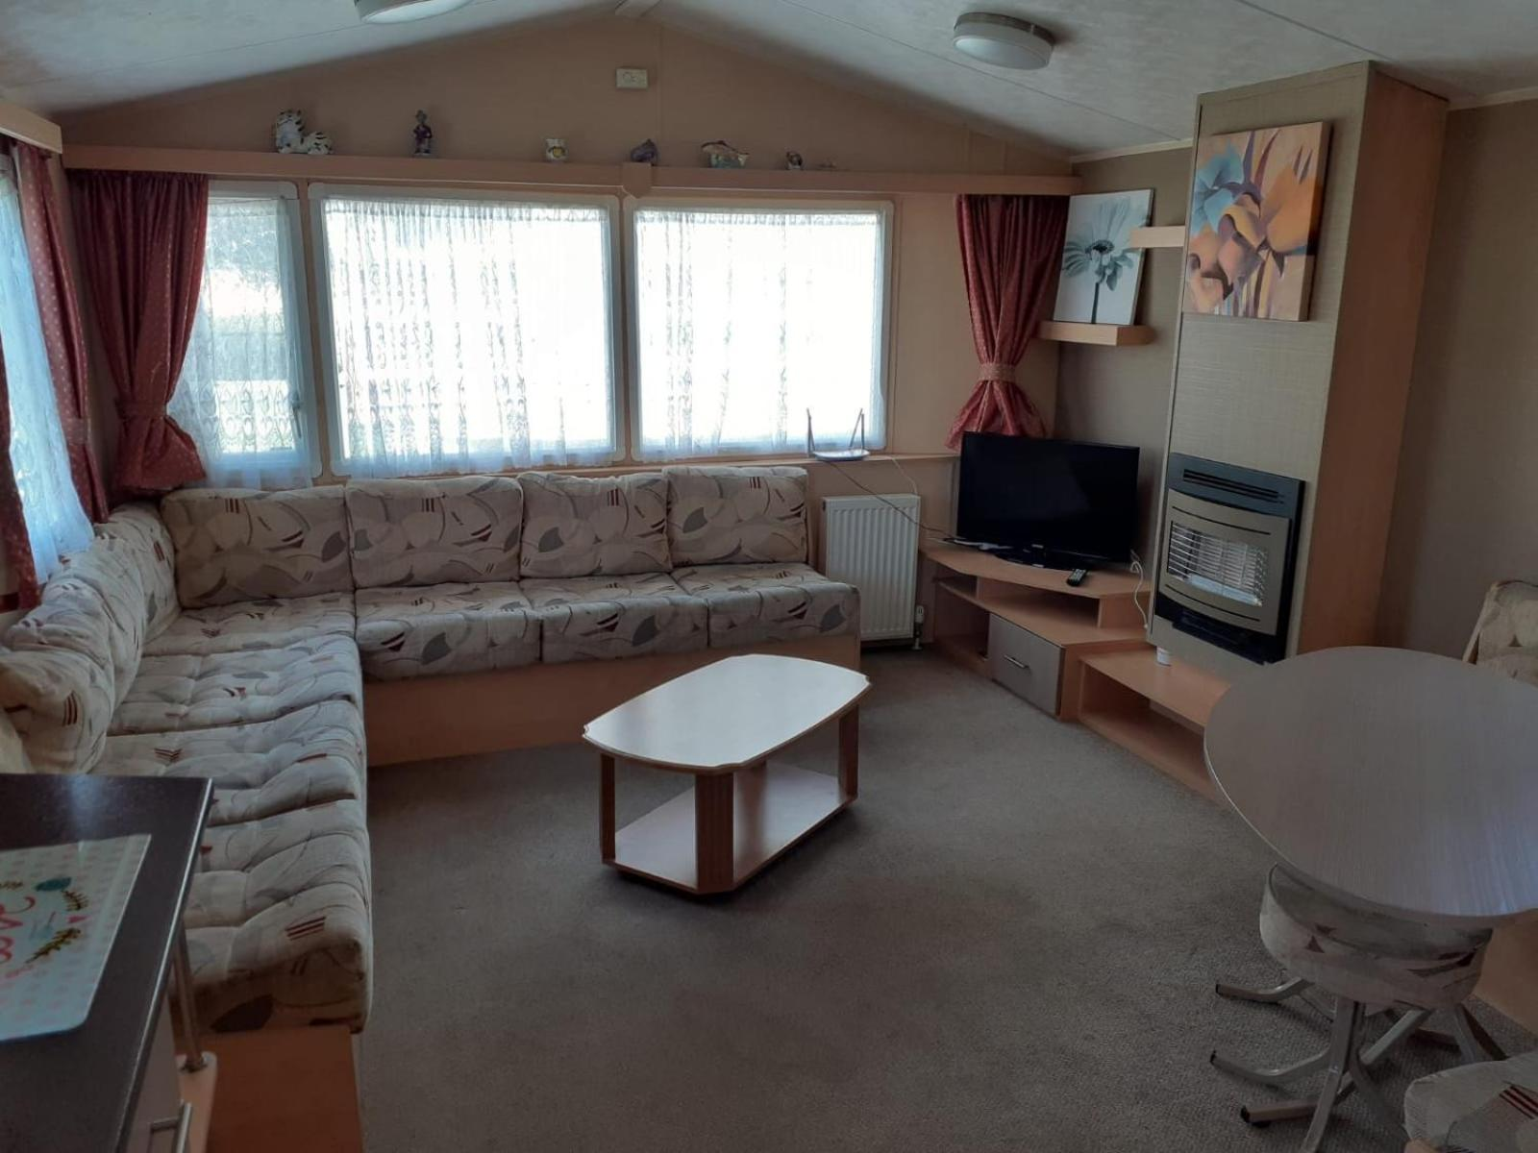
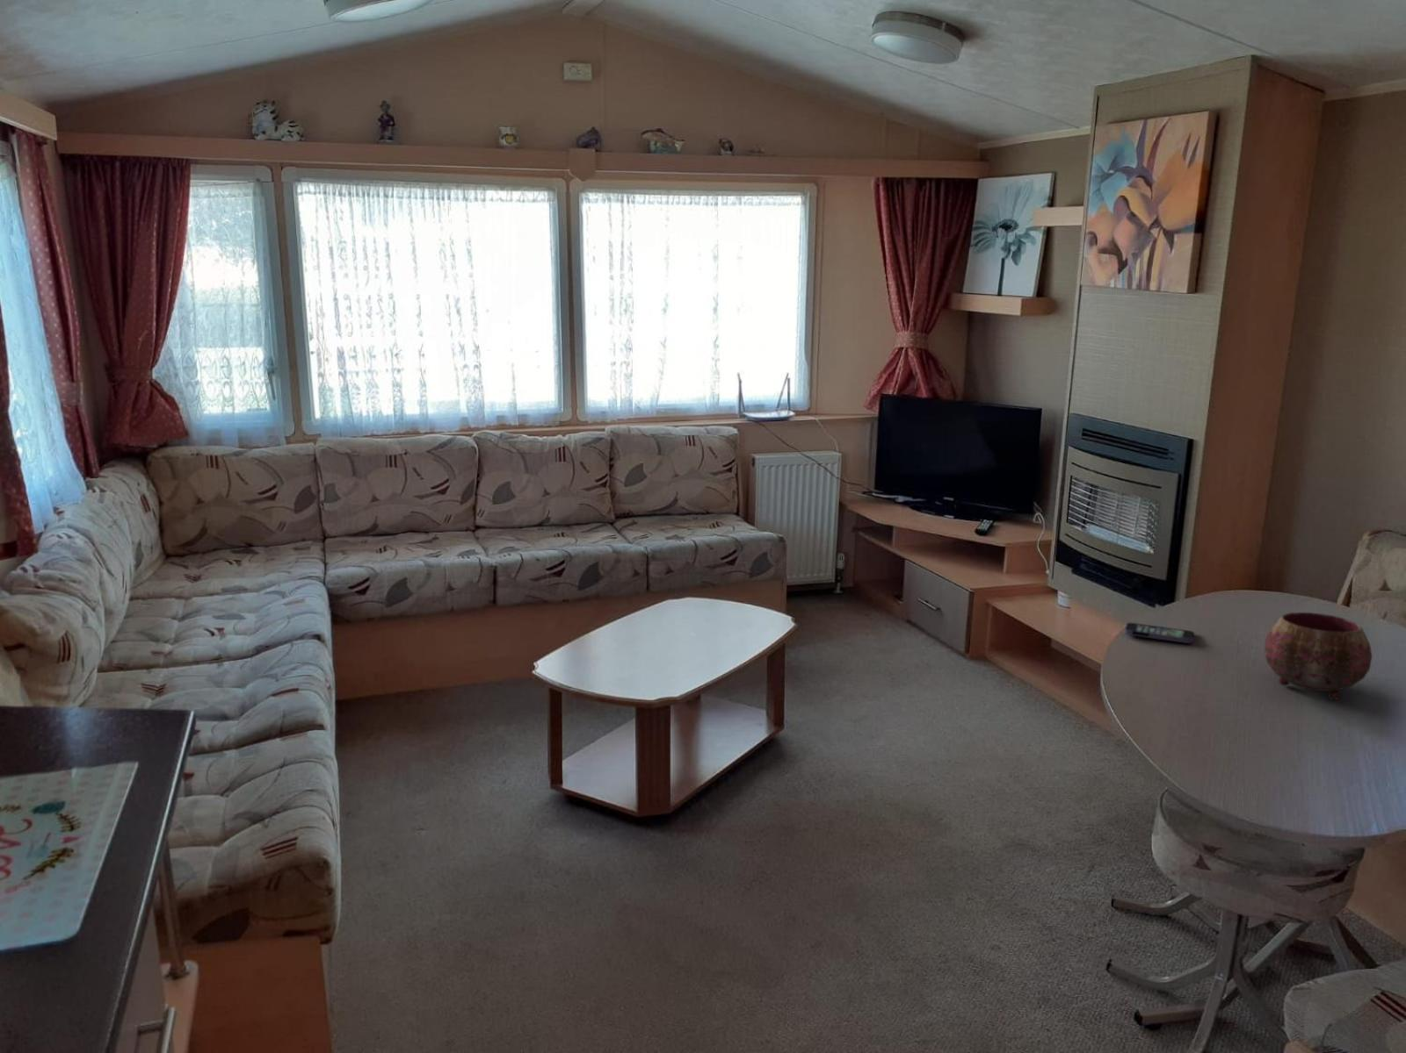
+ bowl [1263,612,1373,701]
+ smartphone [1123,622,1195,644]
